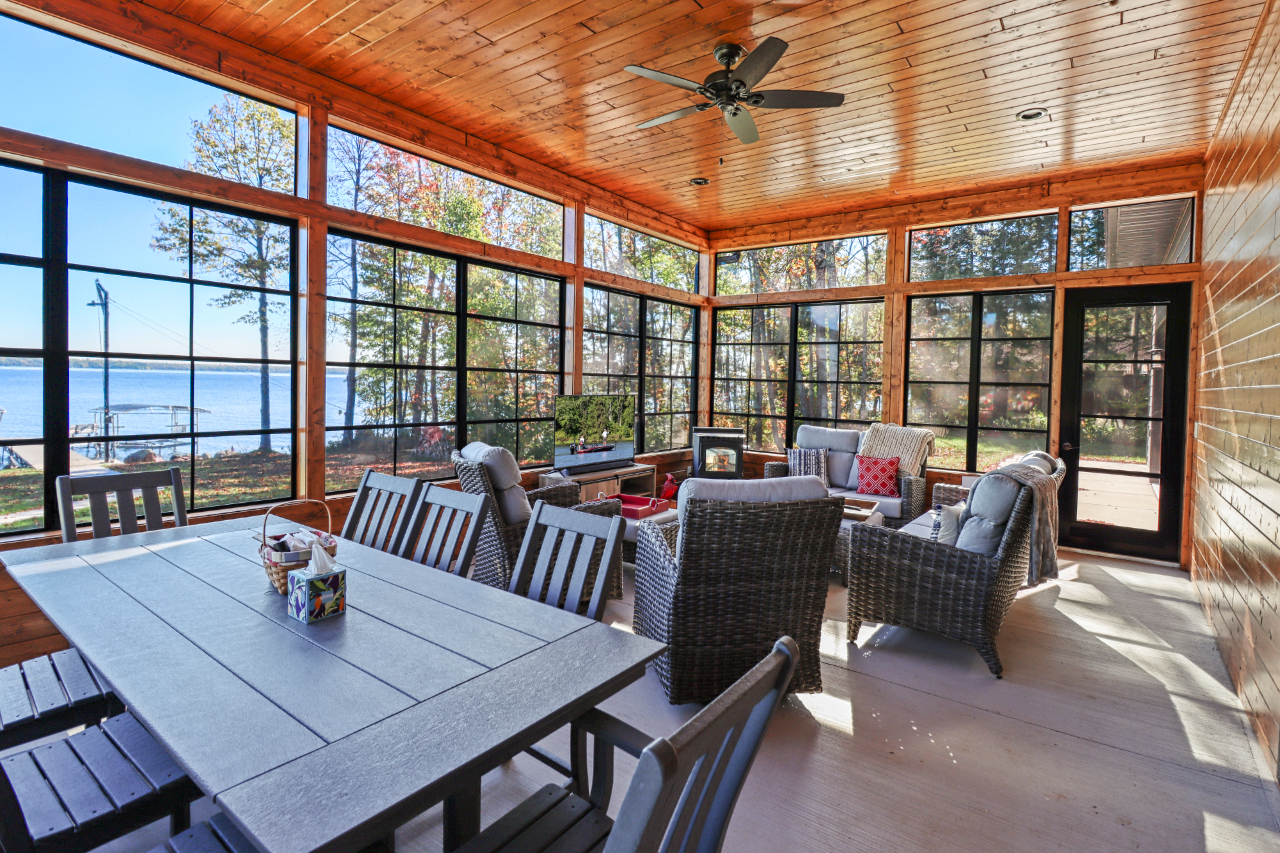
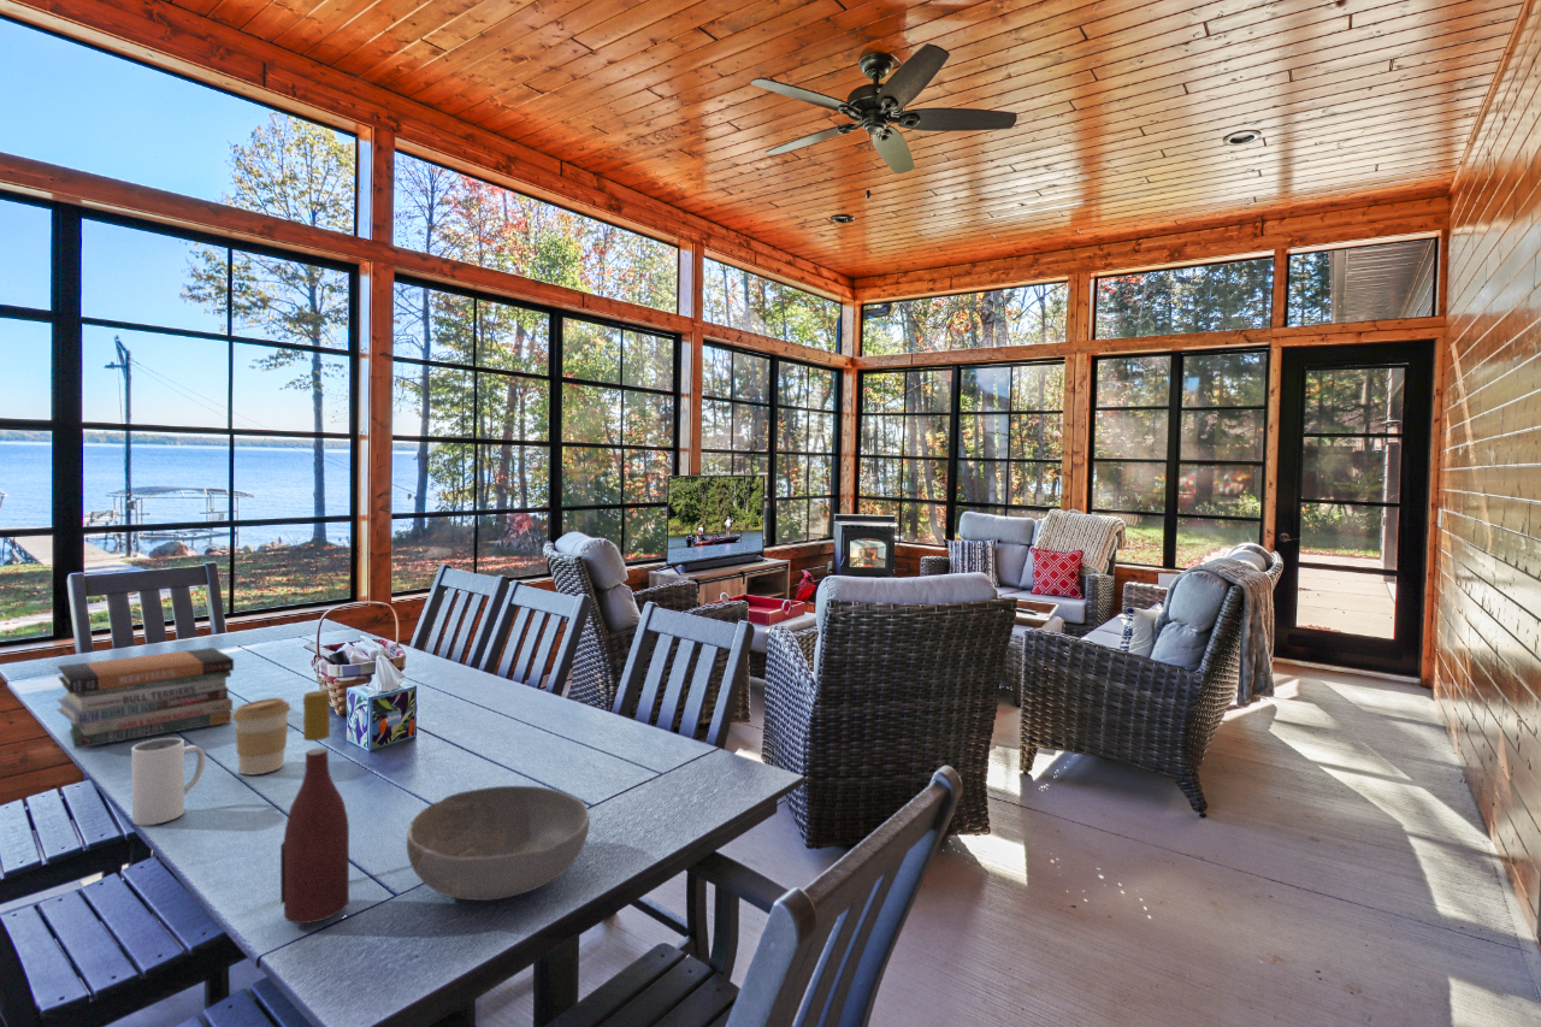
+ bowl [406,785,591,902]
+ wine bottle [279,690,350,925]
+ book stack [55,647,235,750]
+ coffee cup [231,697,291,775]
+ mug [130,737,206,826]
